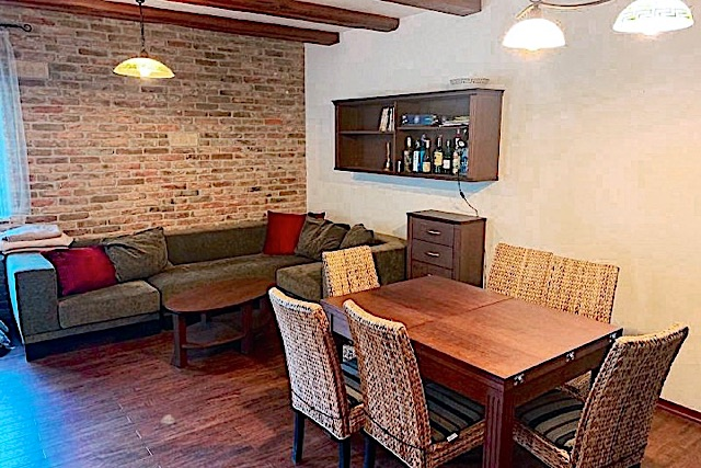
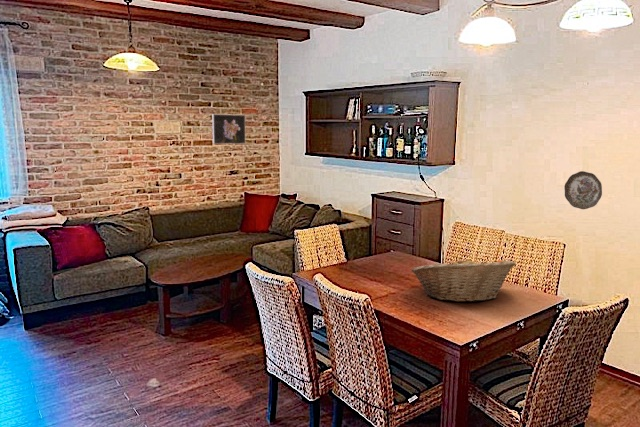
+ fruit basket [411,256,516,303]
+ decorative plate [563,170,603,210]
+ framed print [211,113,246,145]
